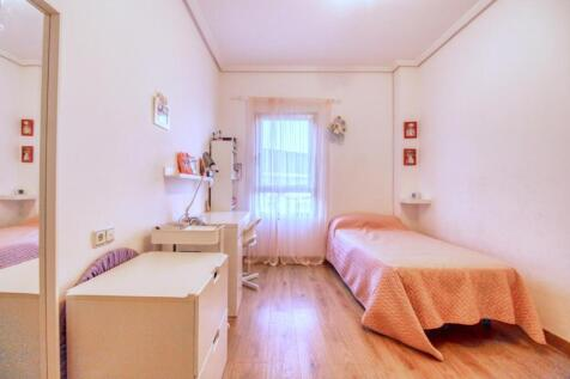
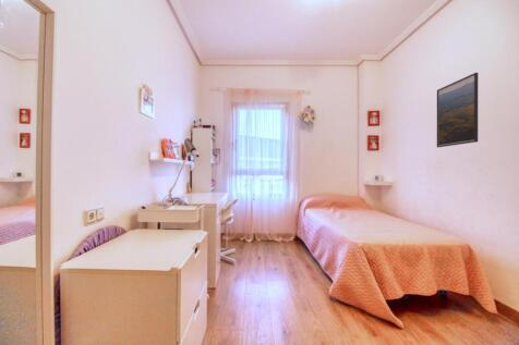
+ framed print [436,72,479,148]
